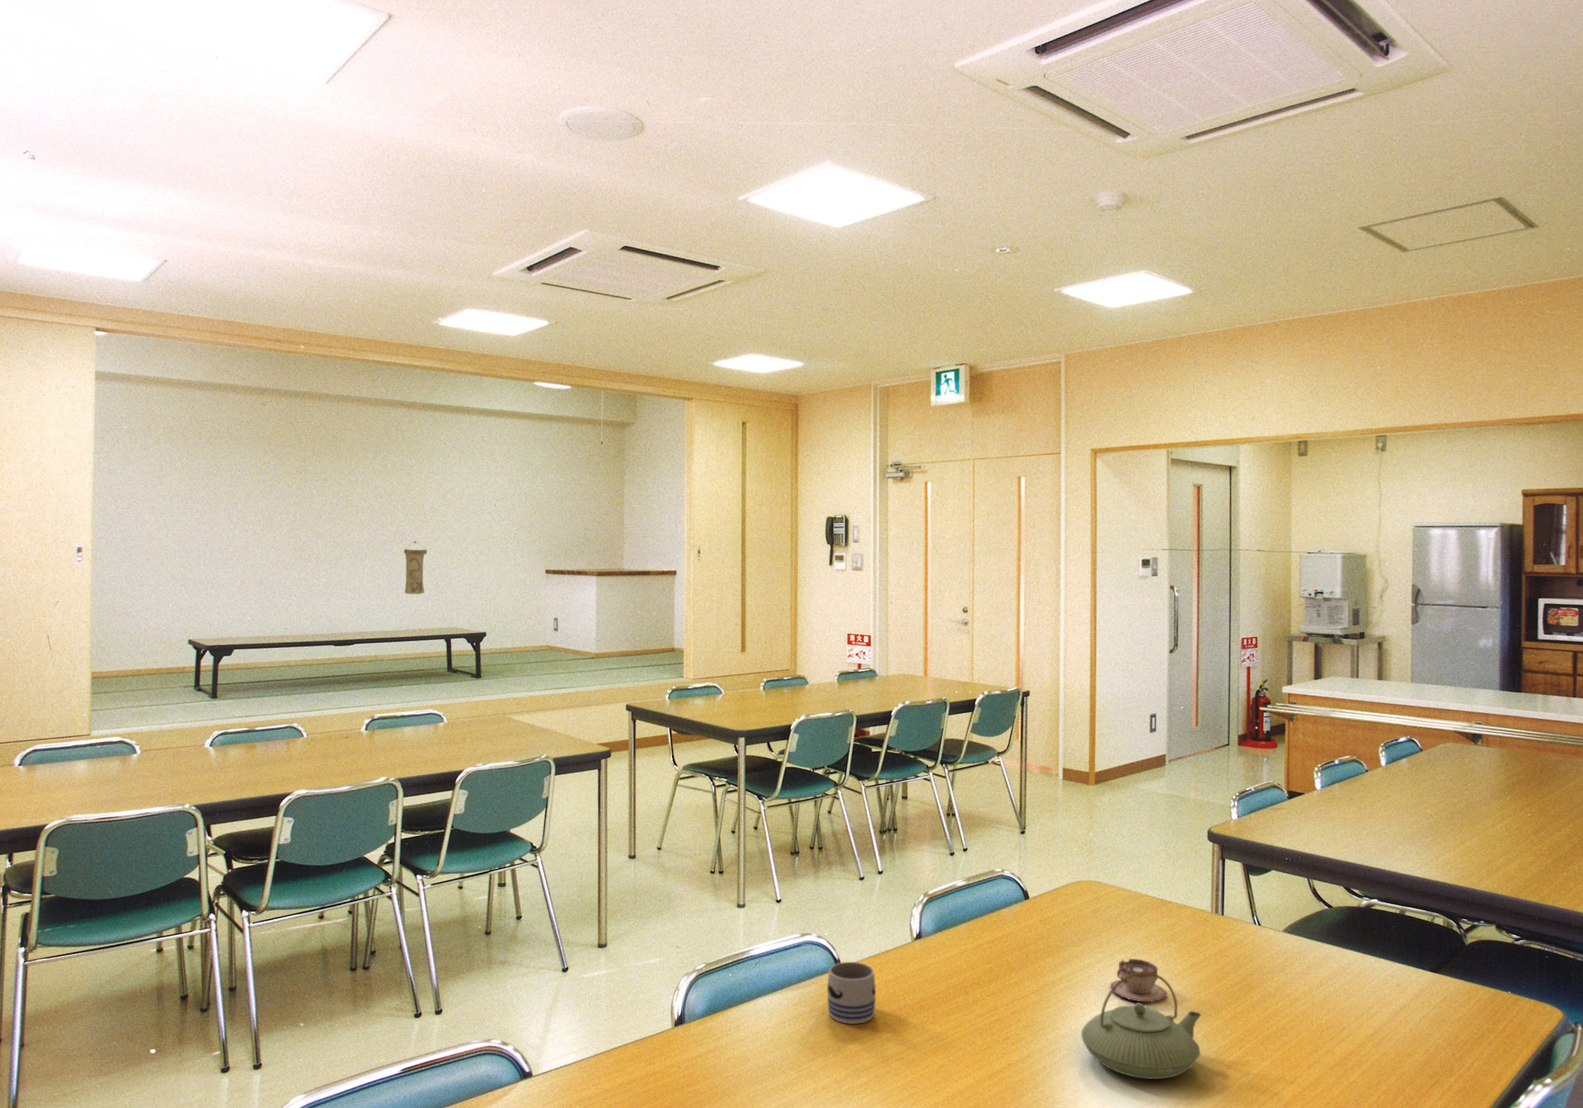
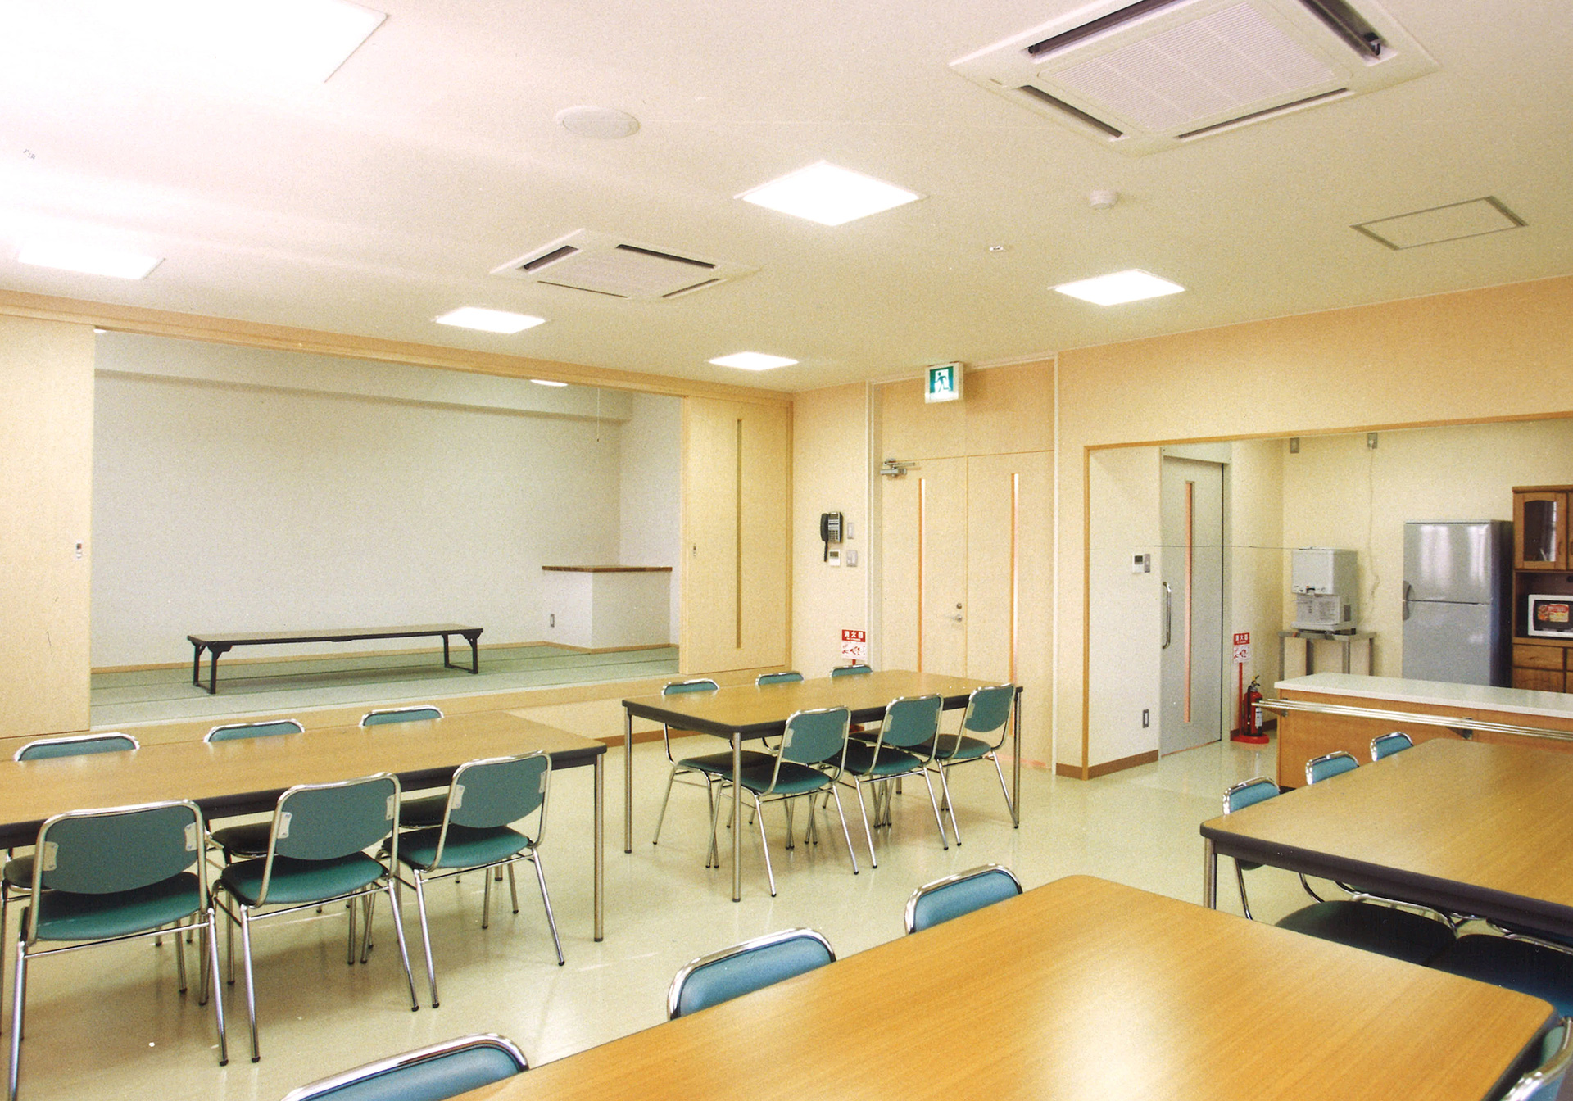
- wall scroll [403,540,428,596]
- mug [826,961,877,1025]
- teacup [1109,958,1168,1003]
- teapot [1081,972,1202,1080]
